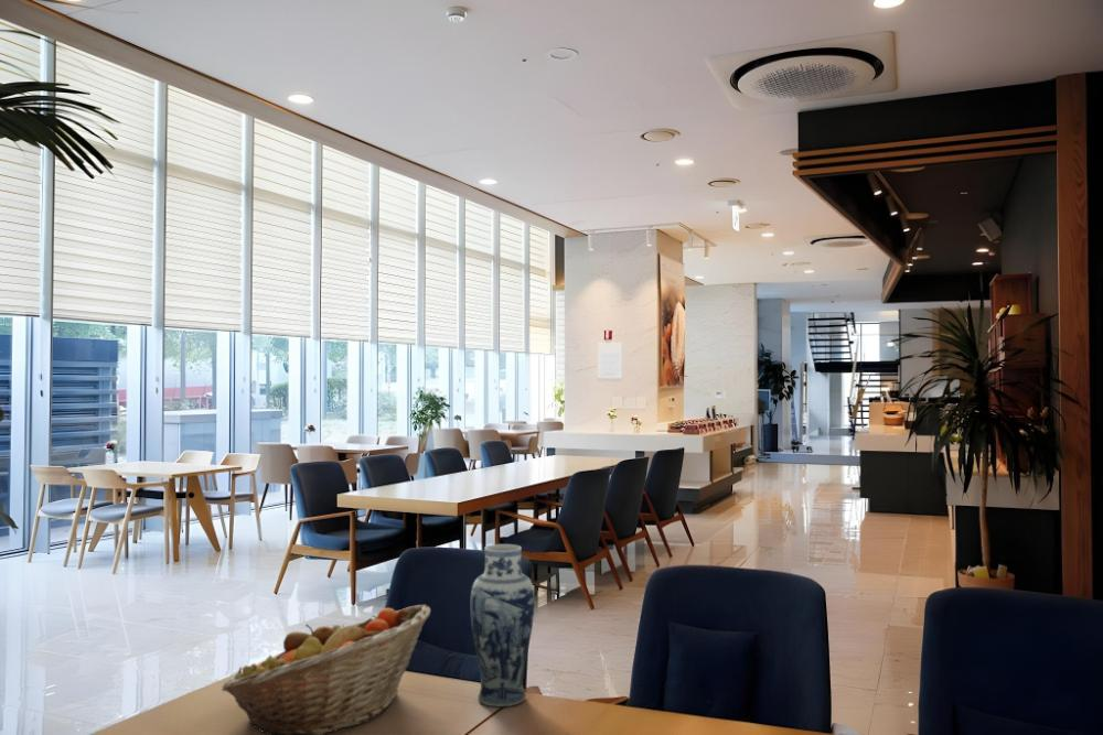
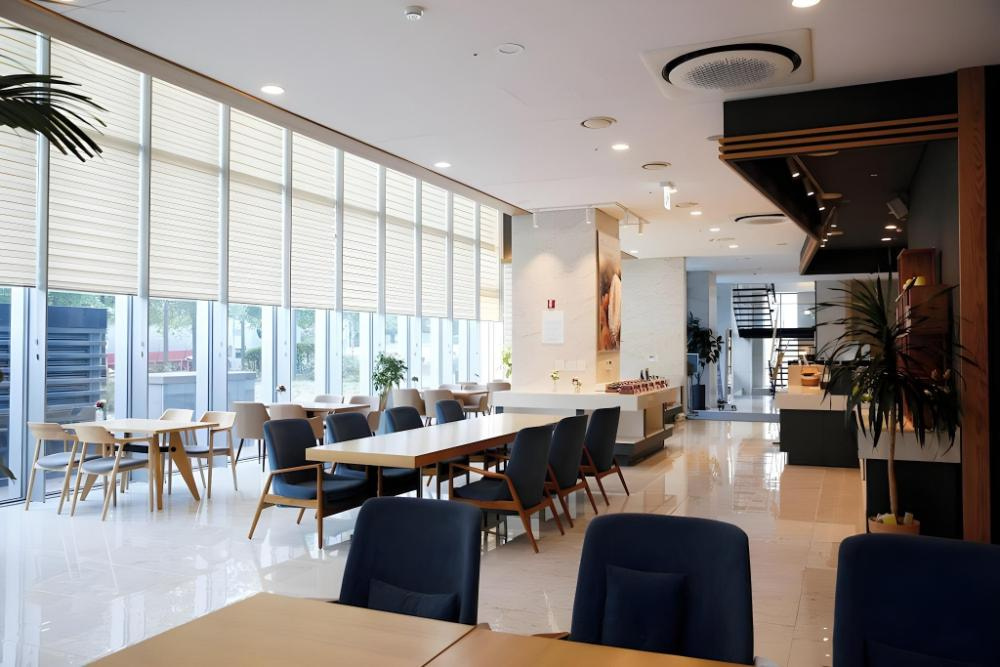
- vase [470,543,536,707]
- fruit basket [221,604,431,735]
